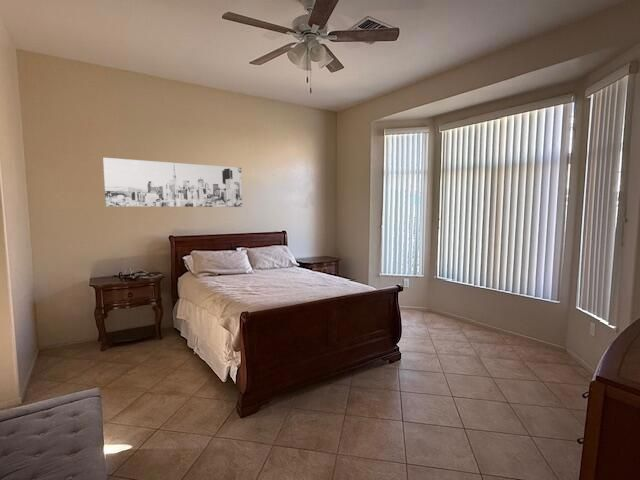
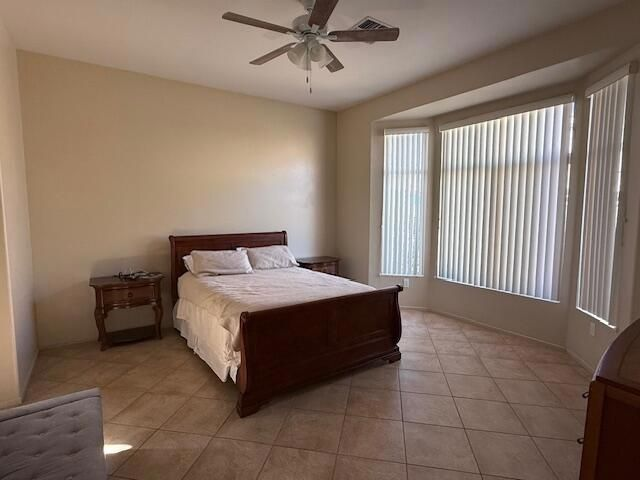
- wall art [102,157,243,208]
